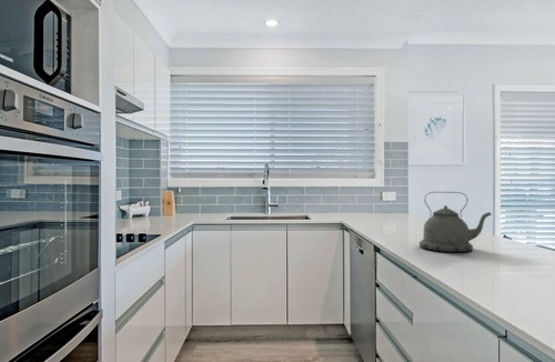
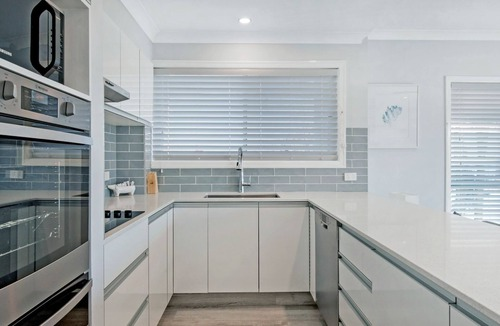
- kettle [418,191,493,253]
